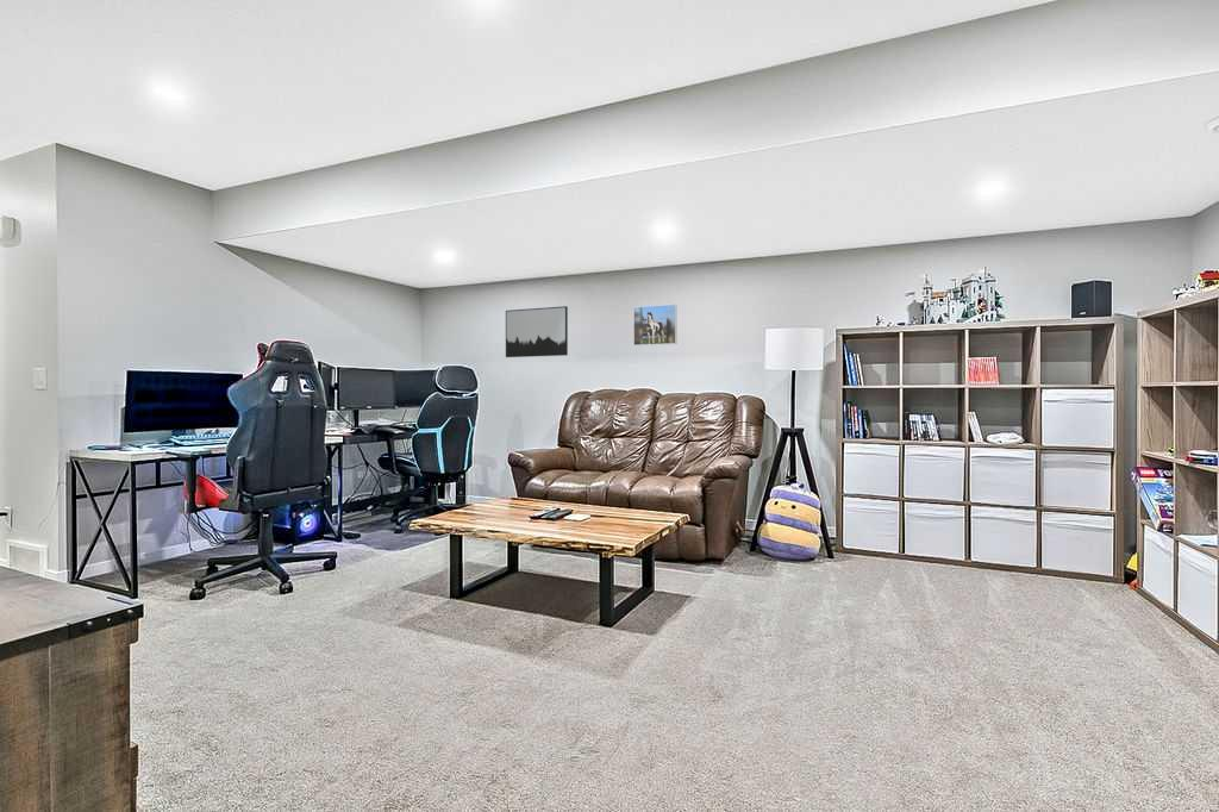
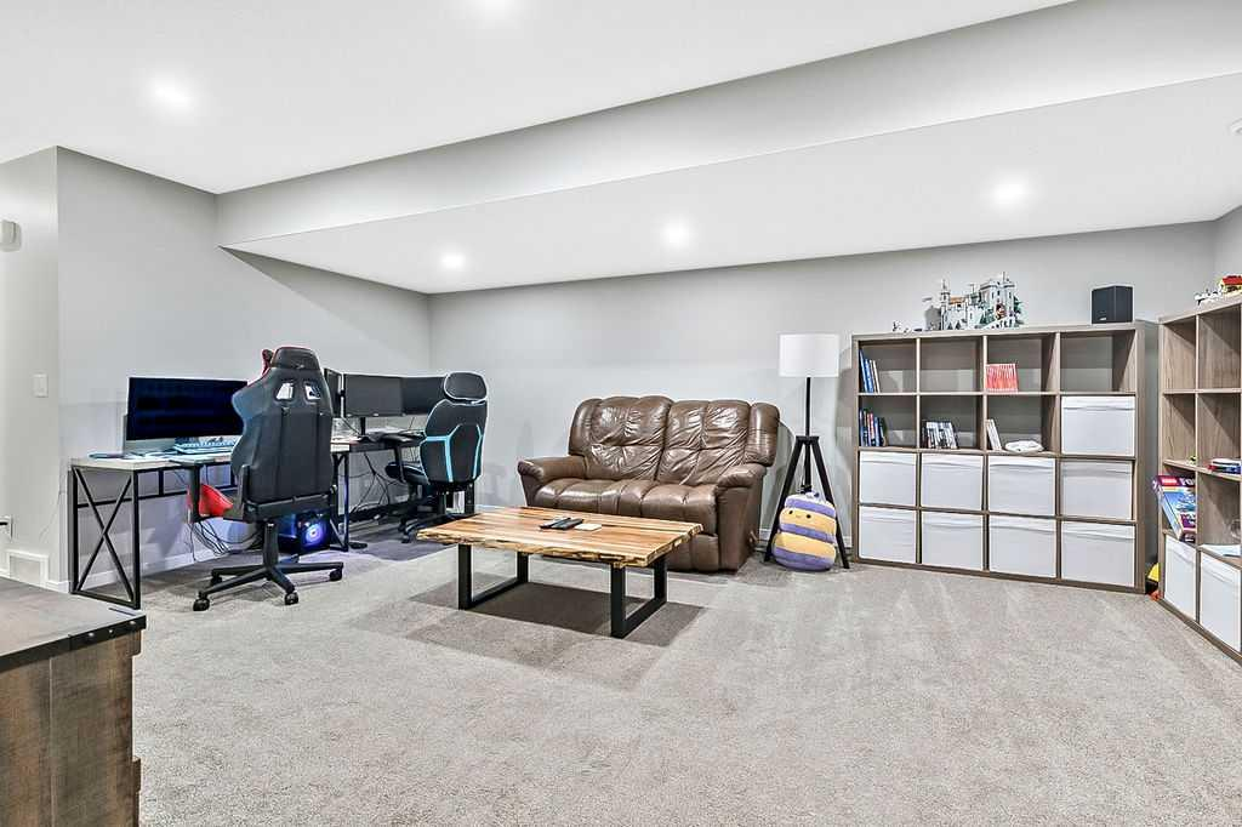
- wall art [505,305,569,358]
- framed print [632,304,679,346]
